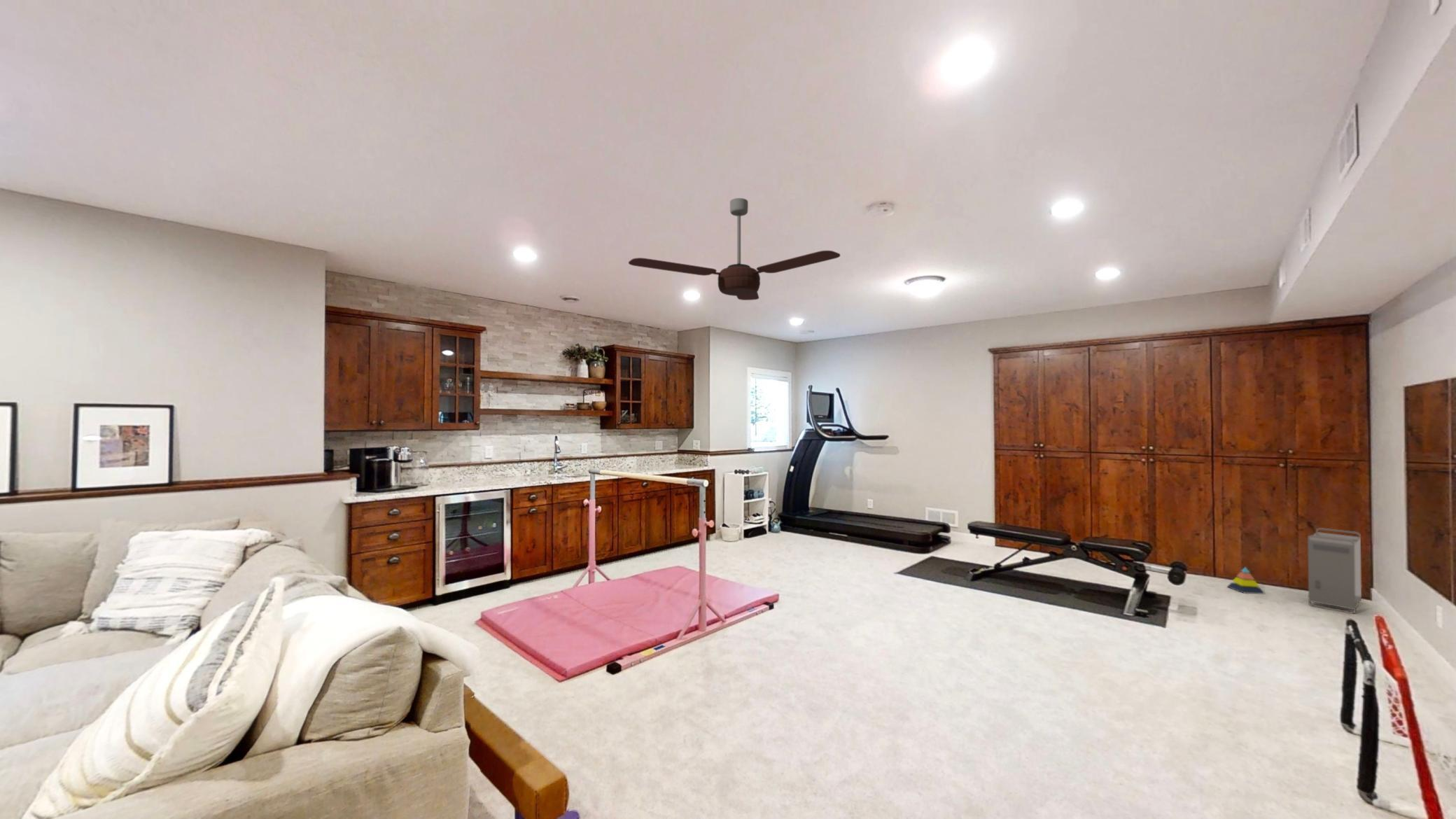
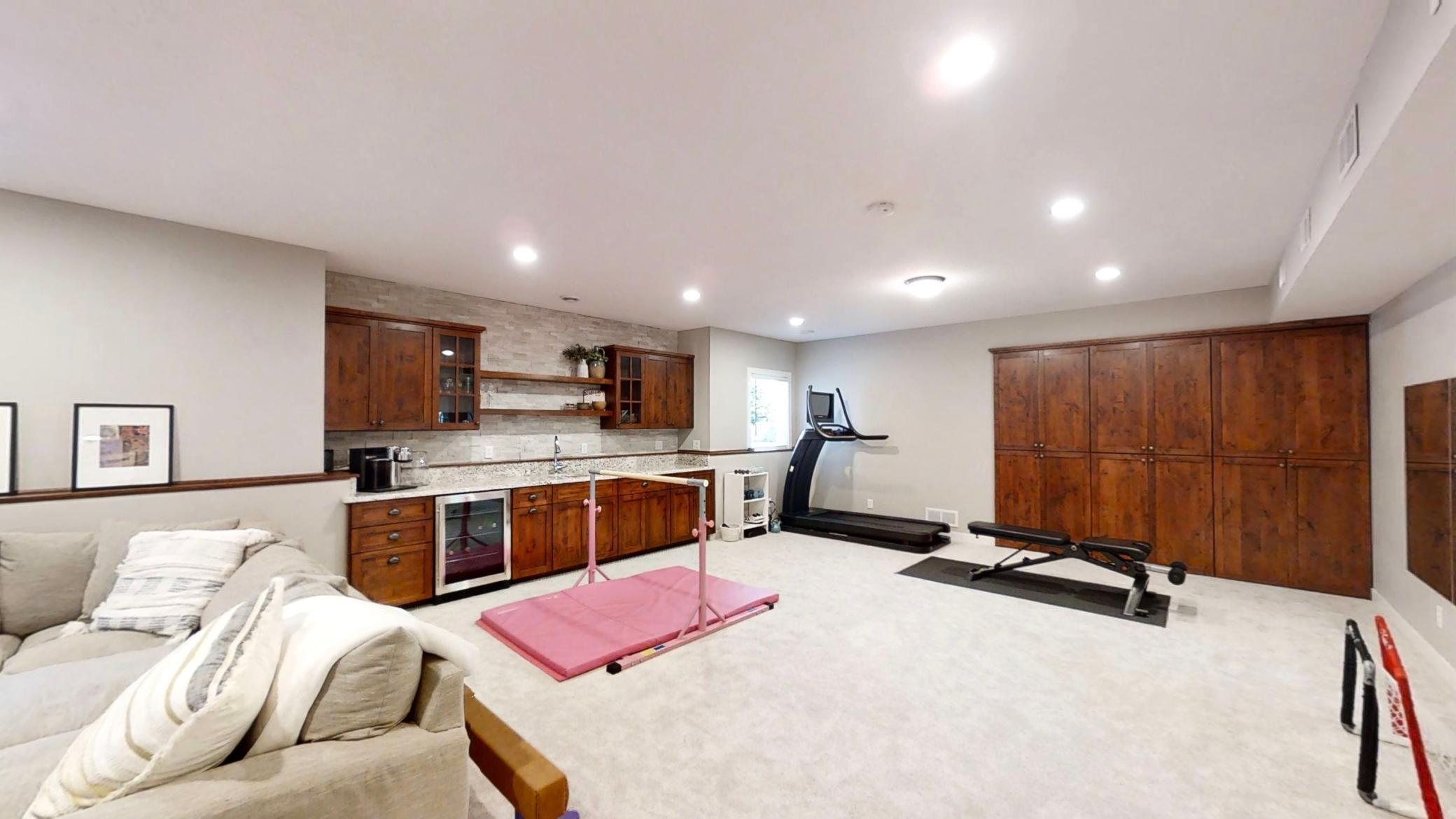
- ceiling fan [628,197,841,301]
- storage bin [1307,527,1362,615]
- stacking toy [1226,566,1266,594]
